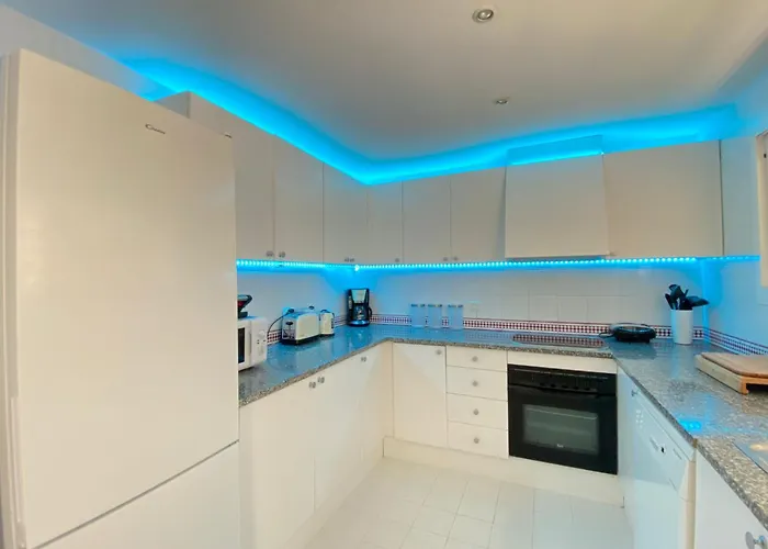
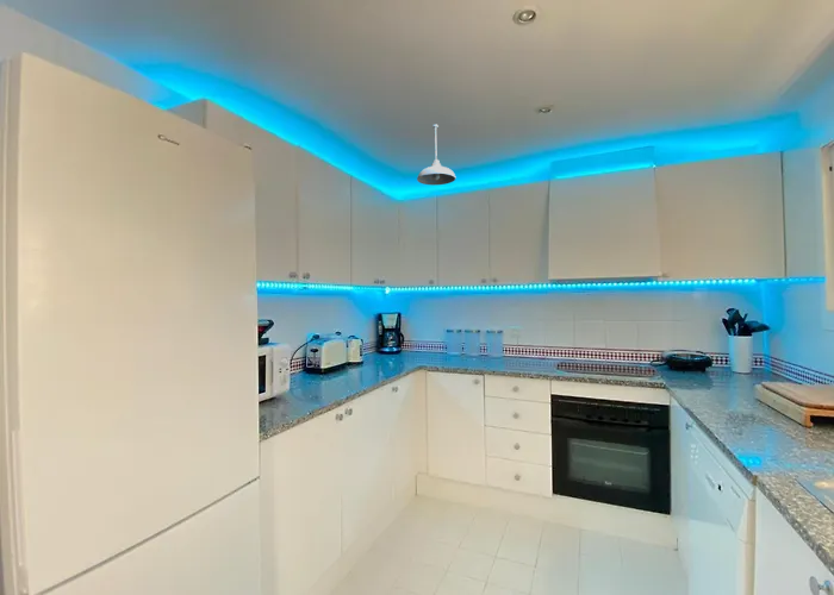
+ pendant light [416,124,456,186]
